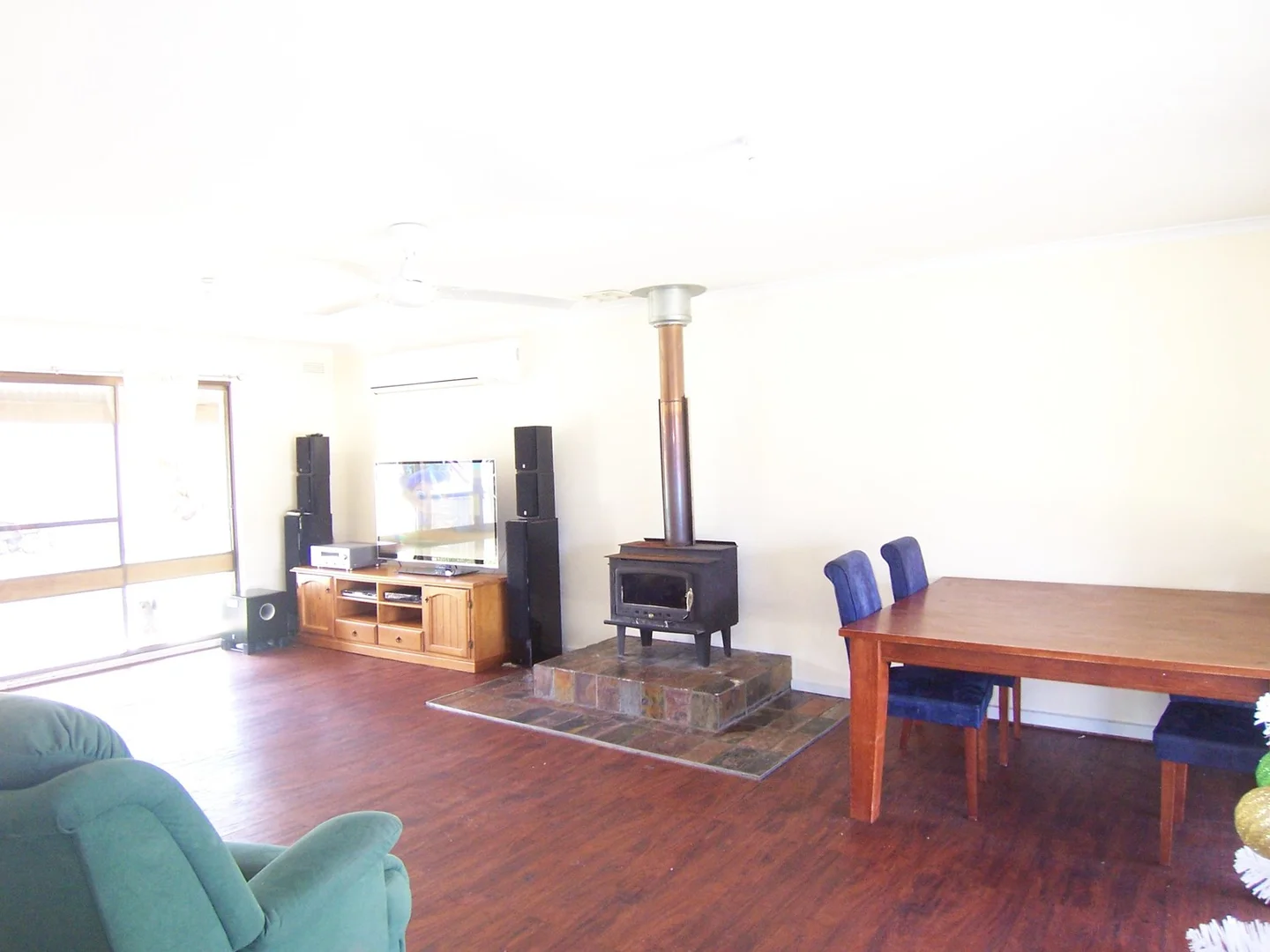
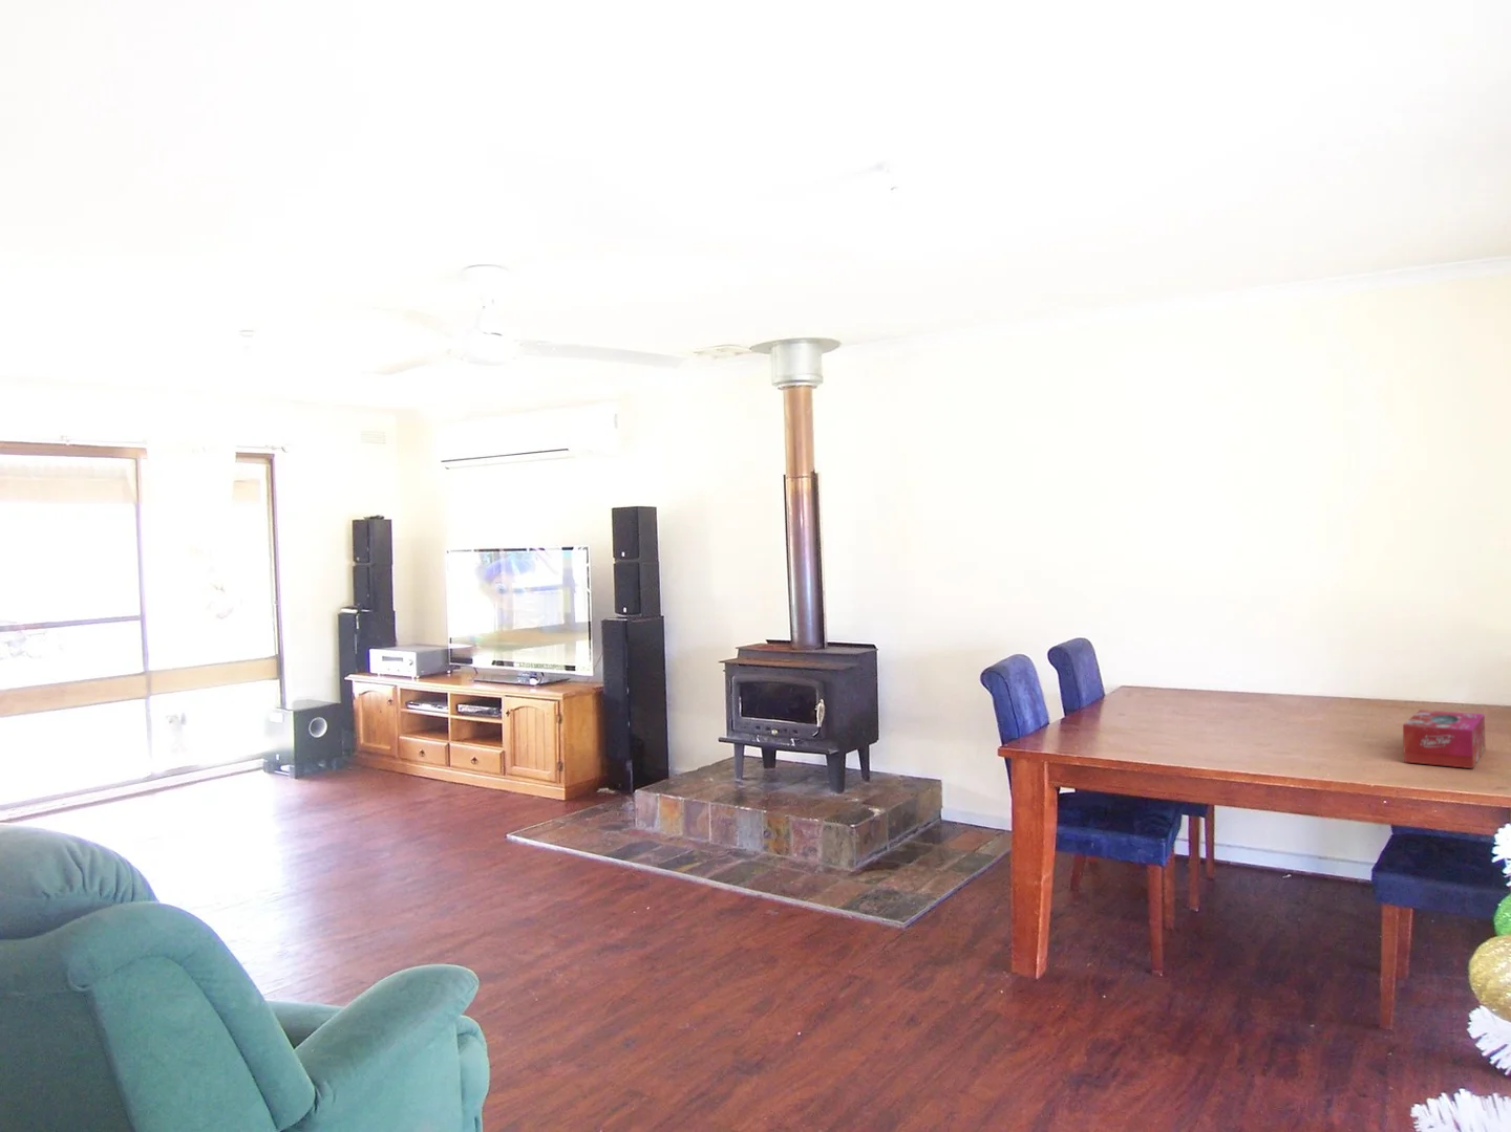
+ tissue box [1402,709,1486,769]
